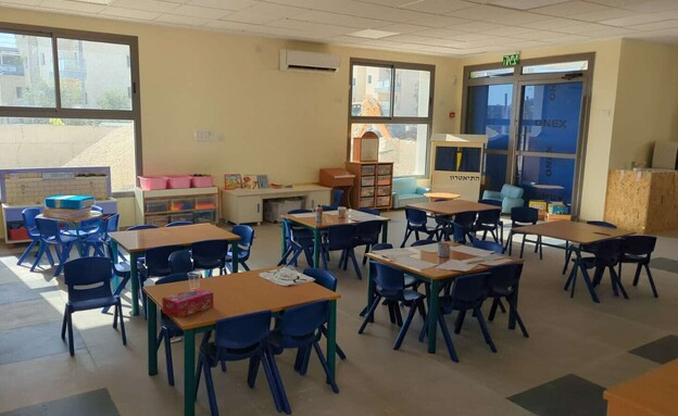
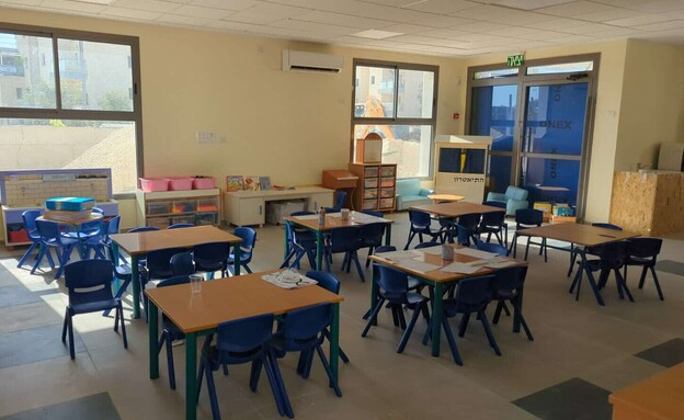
- tissue box [161,287,214,319]
